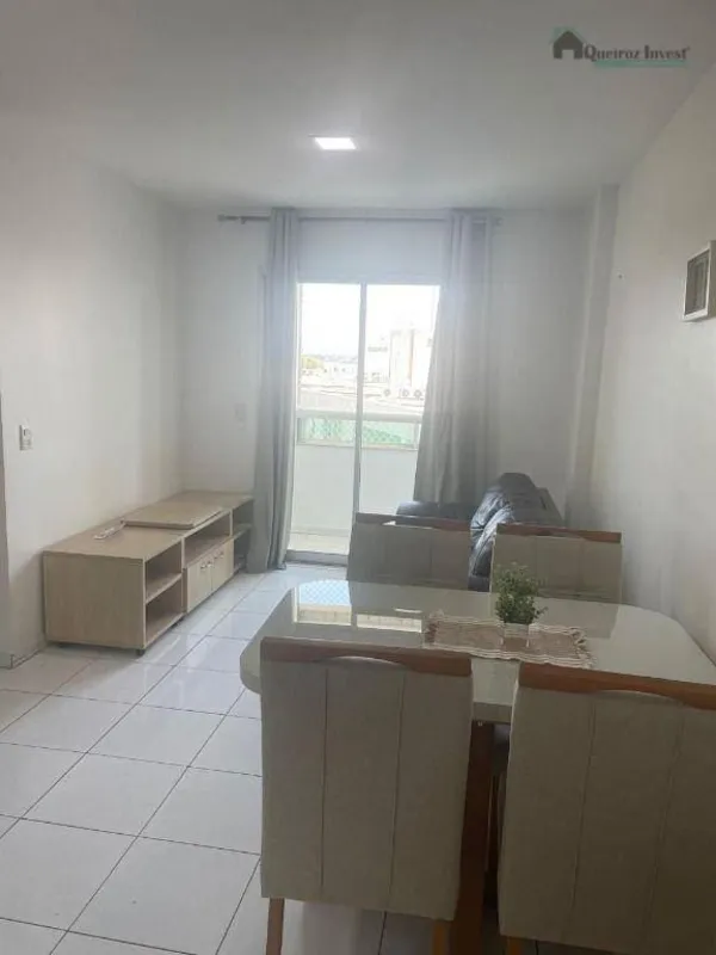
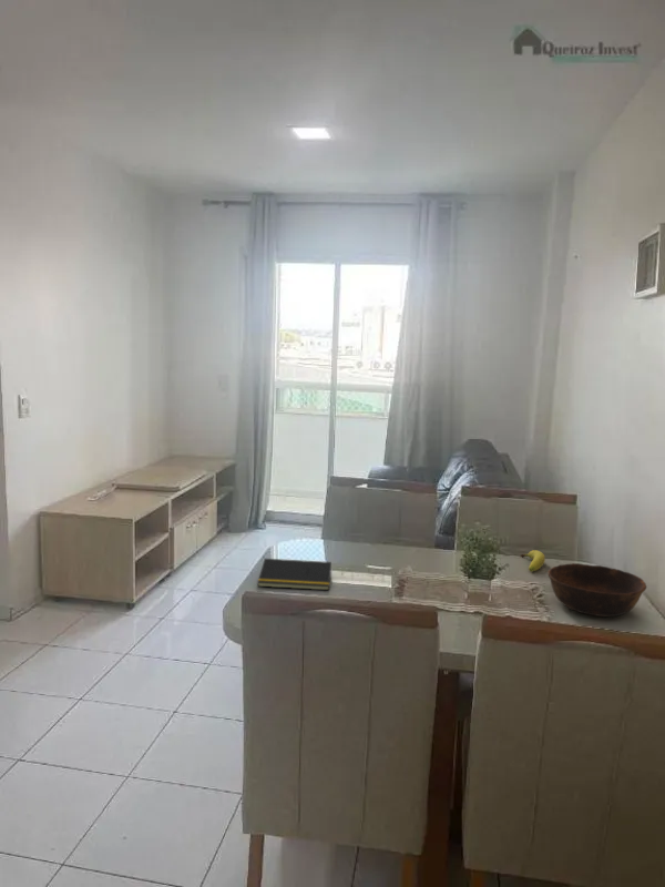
+ fruit [520,549,546,572]
+ bowl [546,562,647,618]
+ notepad [256,558,332,591]
